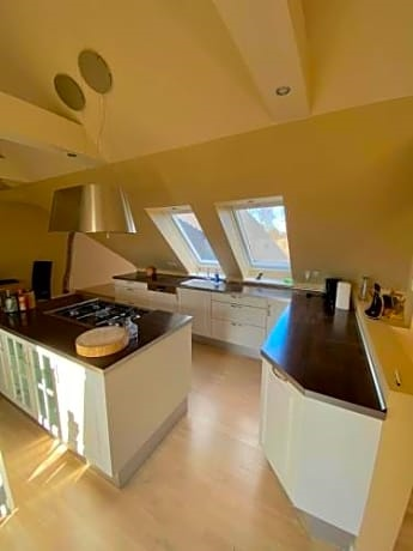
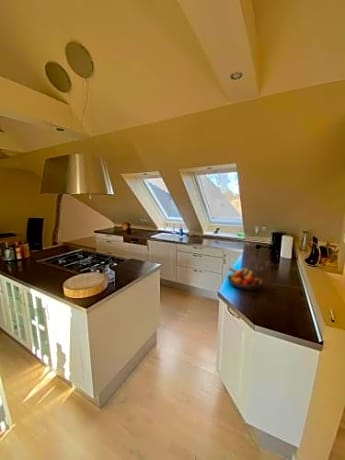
+ fruit bowl [226,266,263,291]
